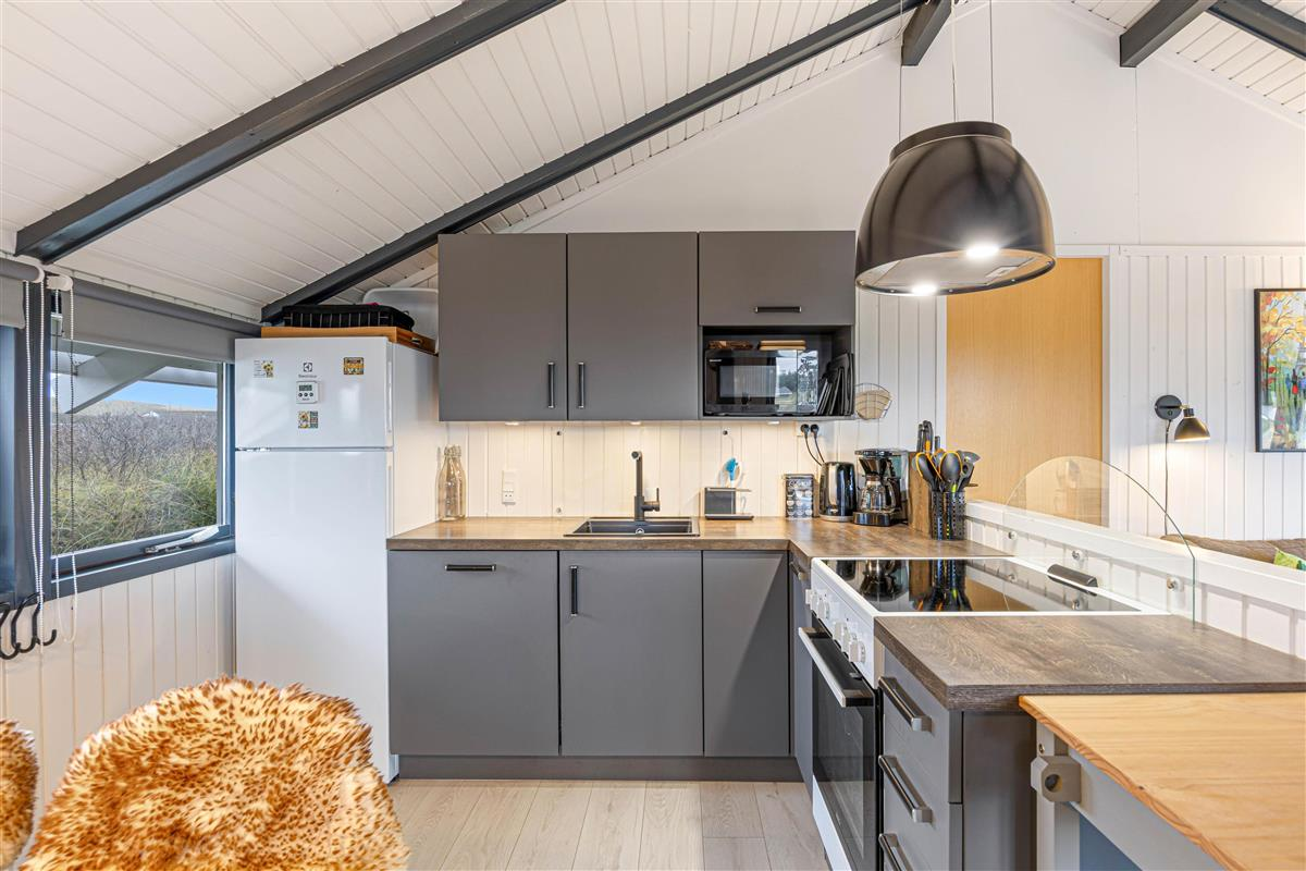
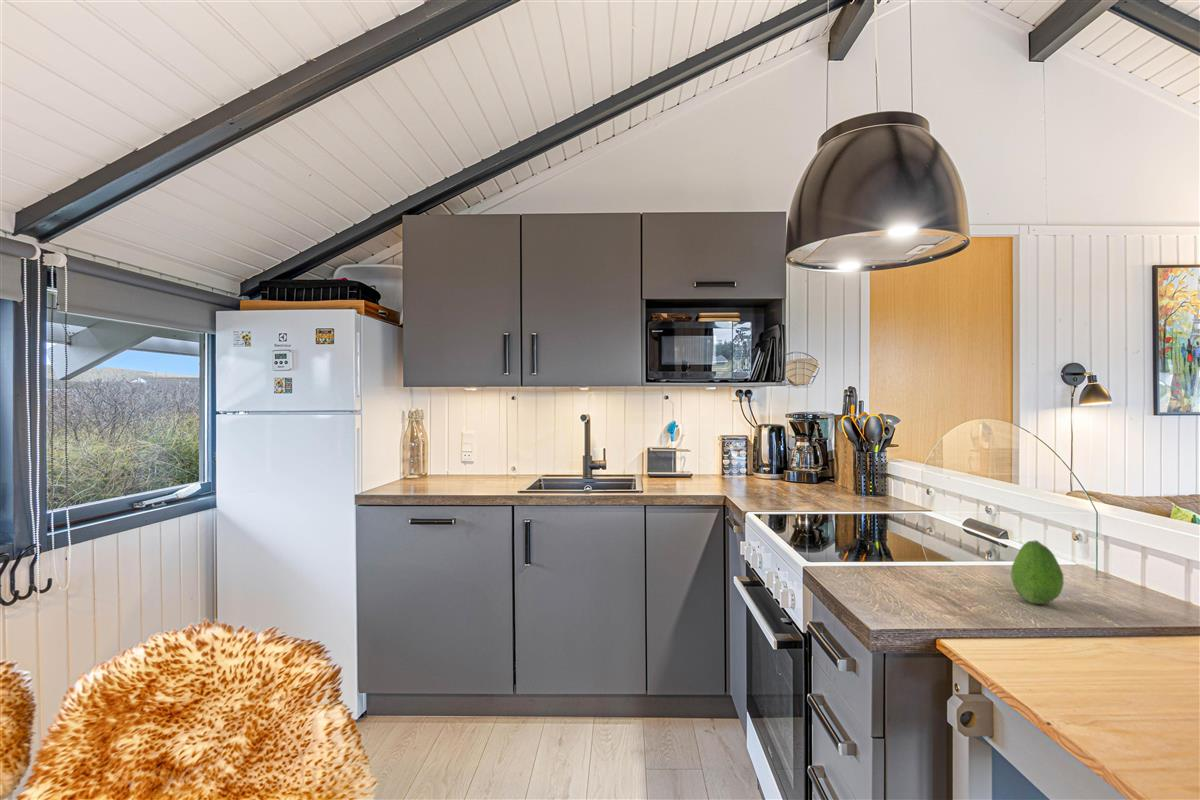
+ fruit [1010,539,1064,605]
